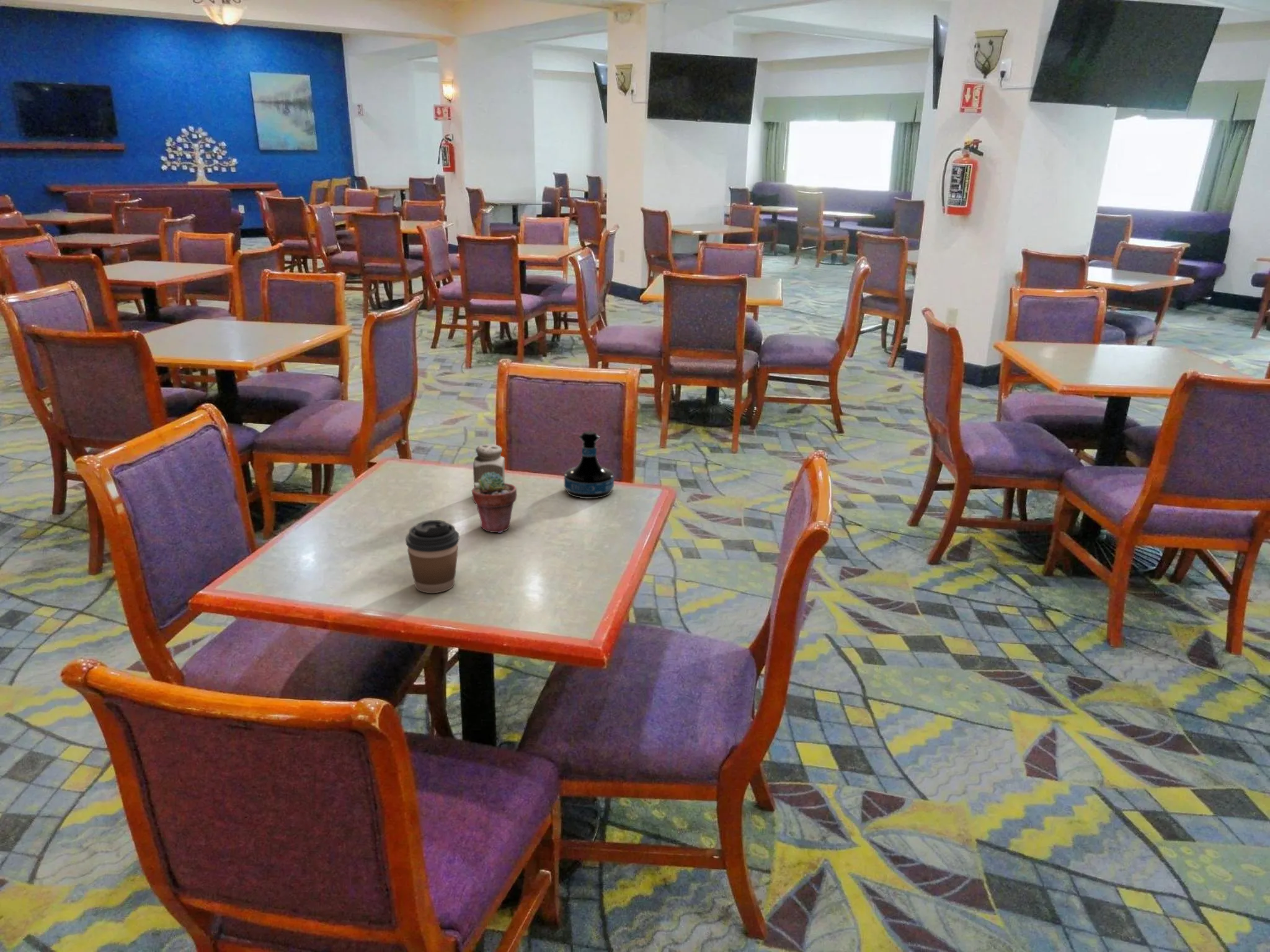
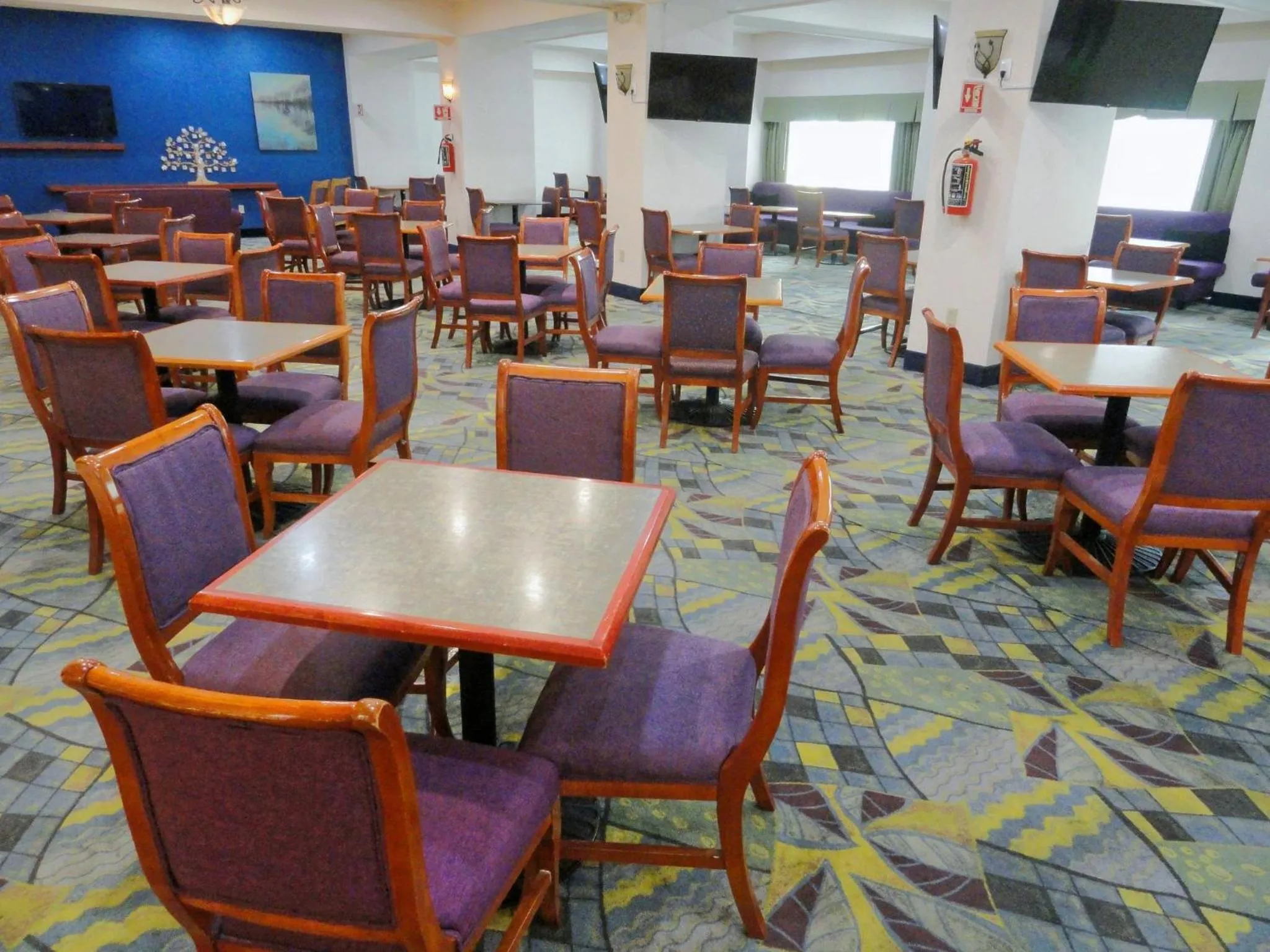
- tequila bottle [564,431,615,499]
- salt shaker [473,443,505,488]
- potted succulent [471,472,517,534]
- coffee cup [405,519,460,594]
